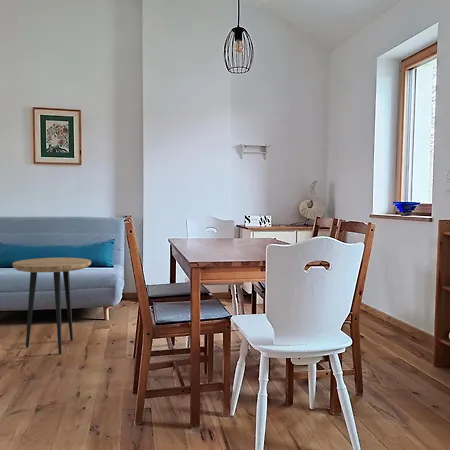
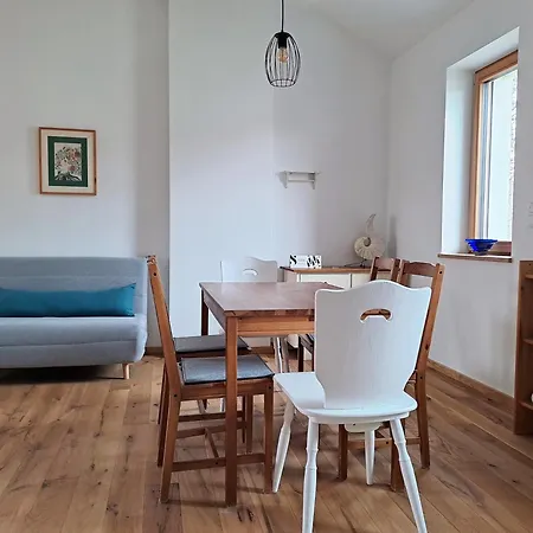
- side table [12,257,92,355]
